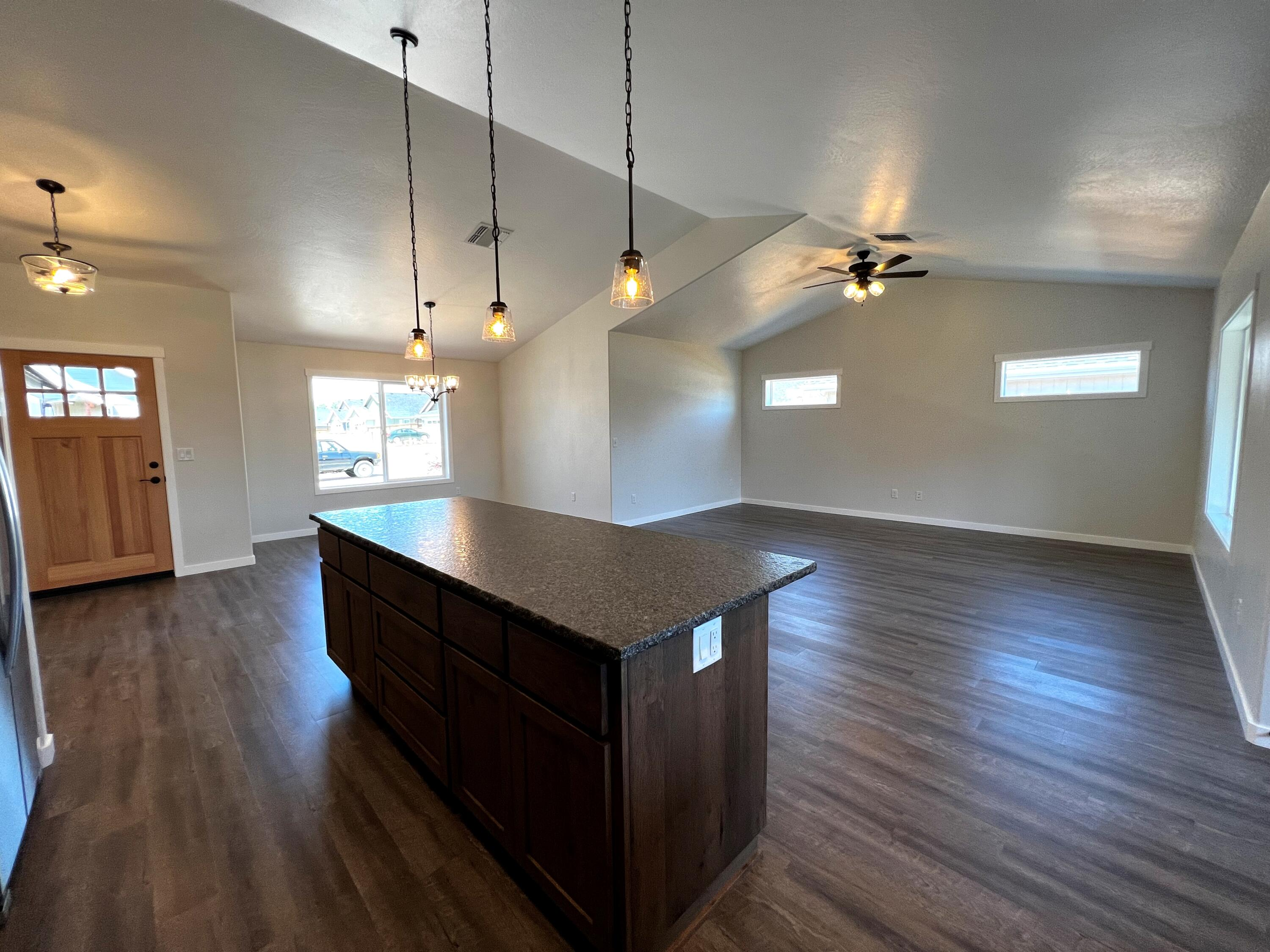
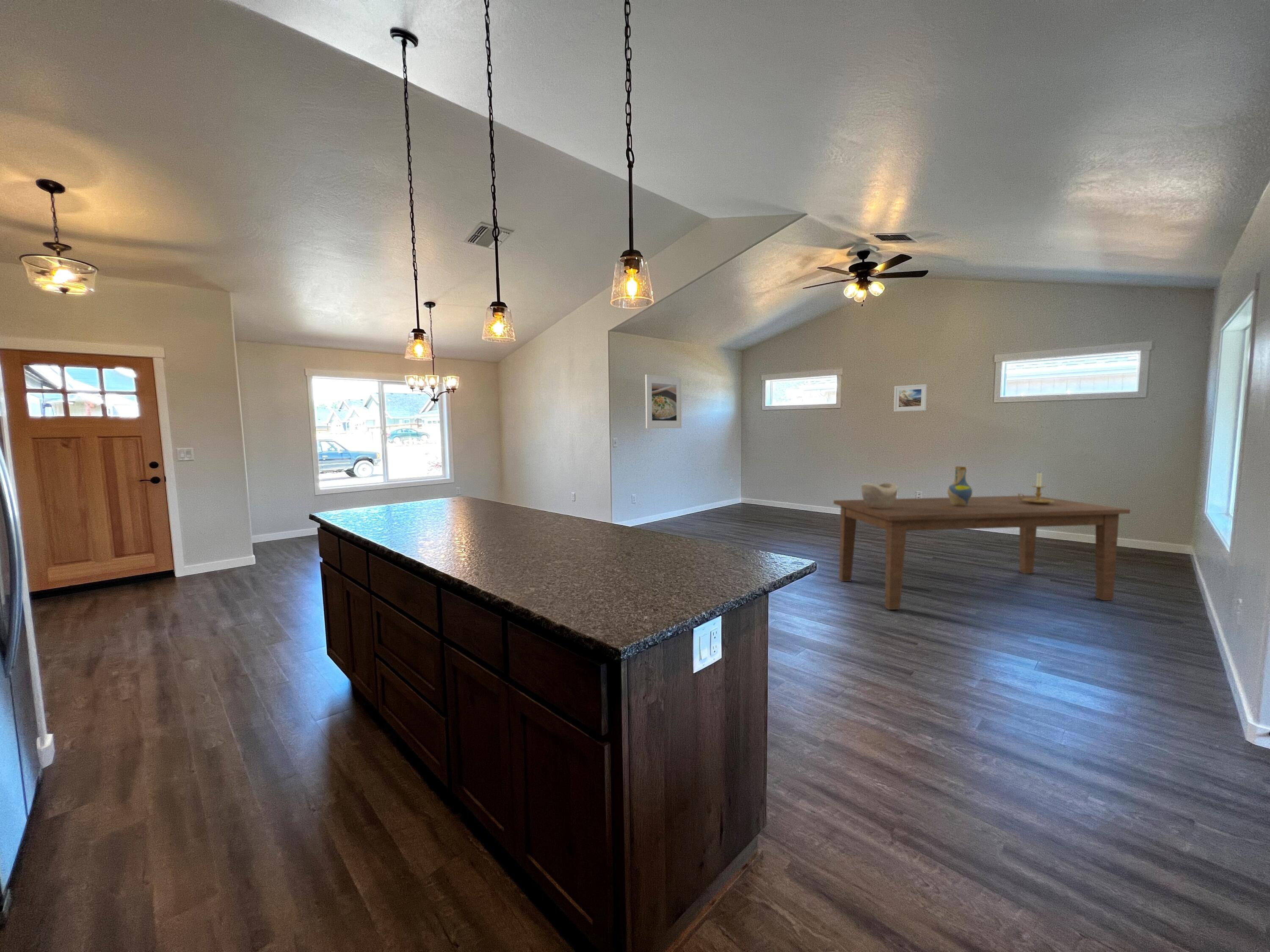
+ dining table [833,495,1131,610]
+ decorative bowl [861,482,898,509]
+ vase [947,466,973,506]
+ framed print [645,374,682,429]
+ candle holder [1017,471,1054,504]
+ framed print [893,384,928,412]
